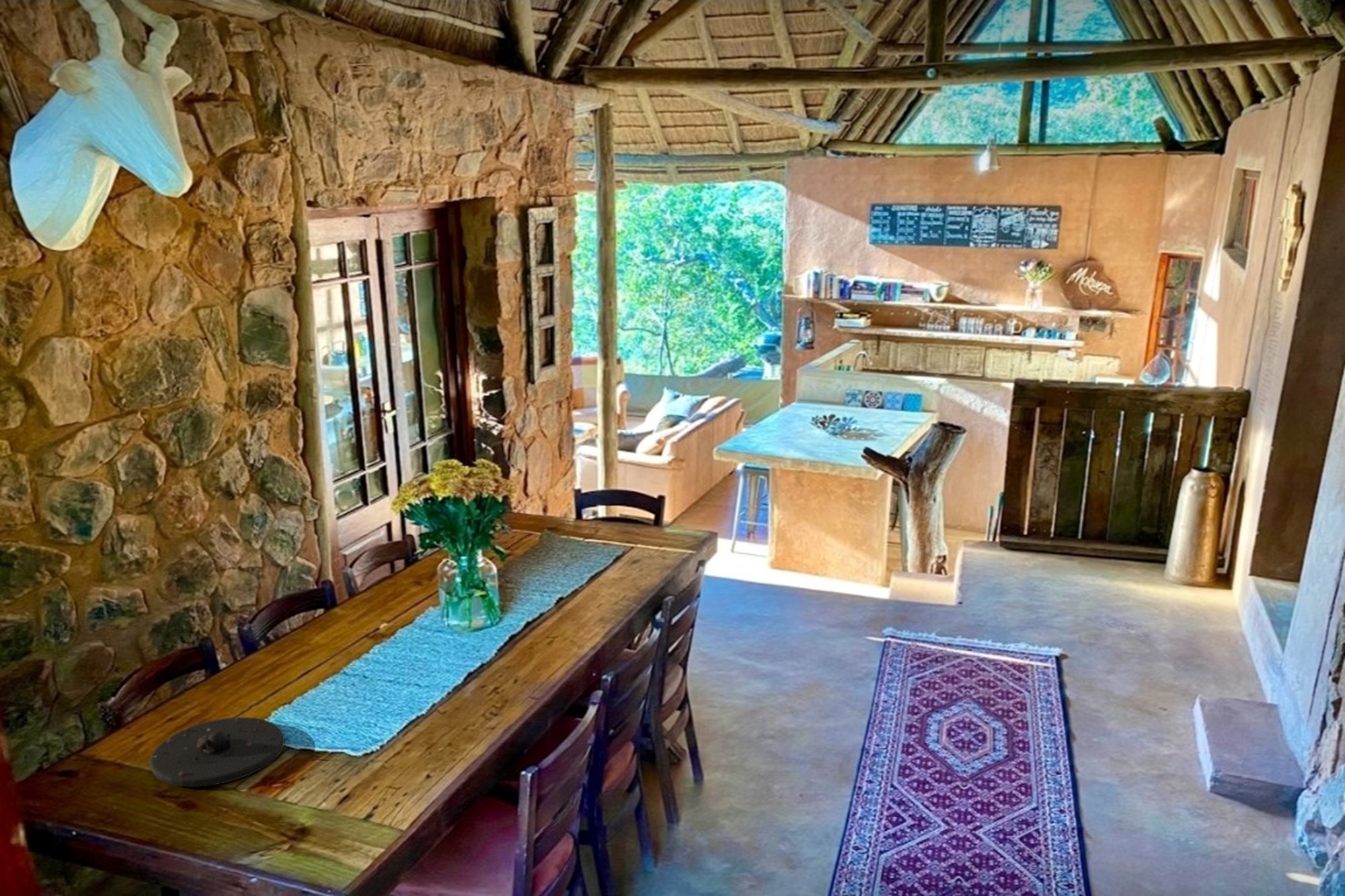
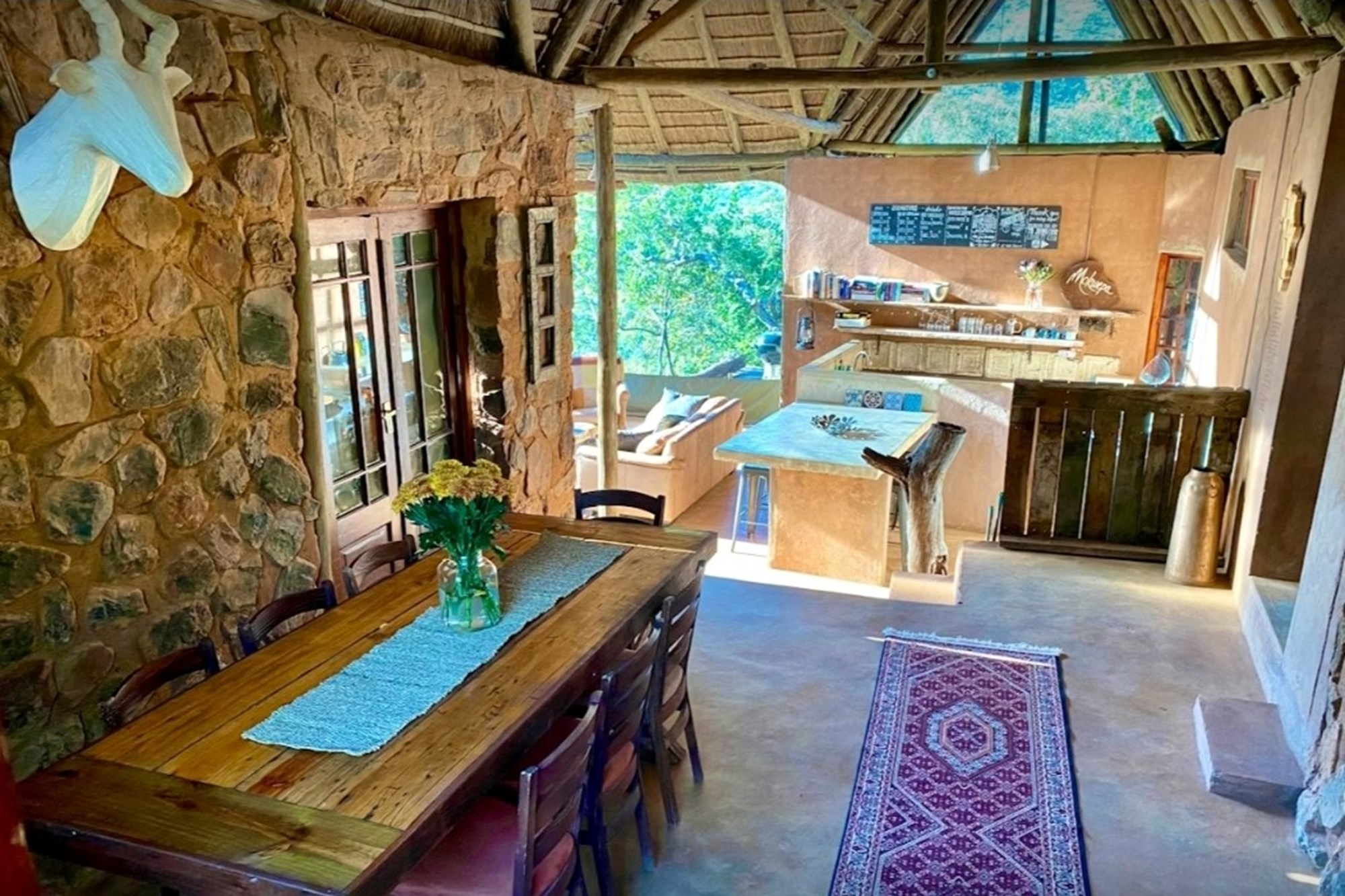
- plate [149,717,285,788]
